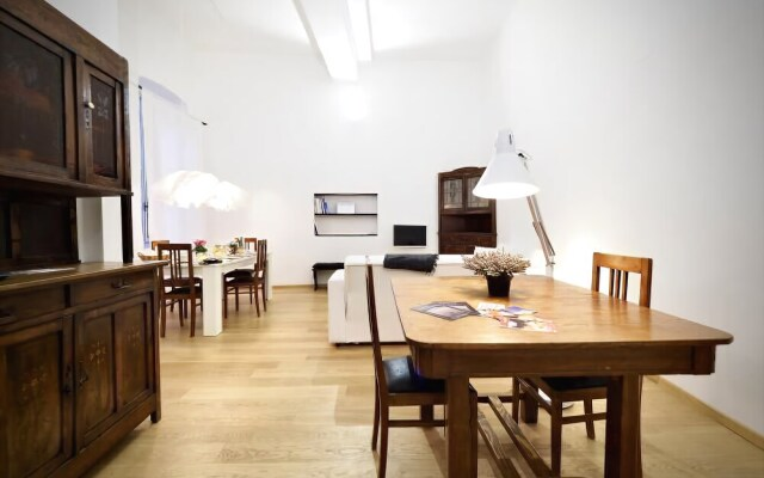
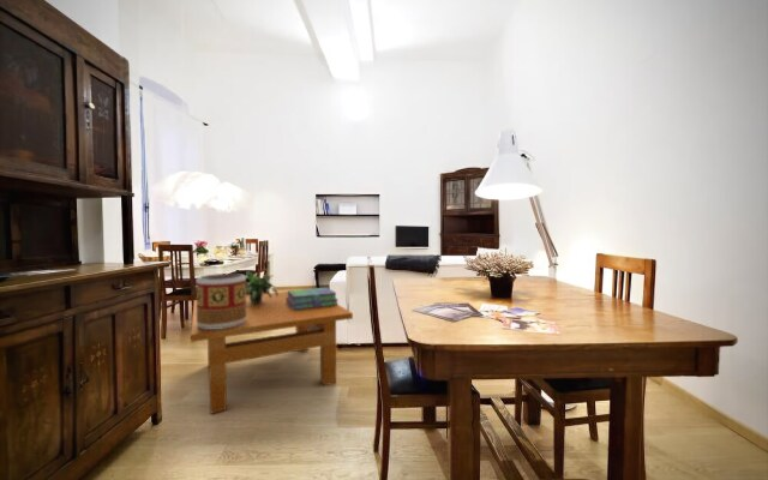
+ table [190,290,354,415]
+ stack of books [287,287,340,310]
+ decorative container [194,272,247,329]
+ potted plant [245,271,278,304]
